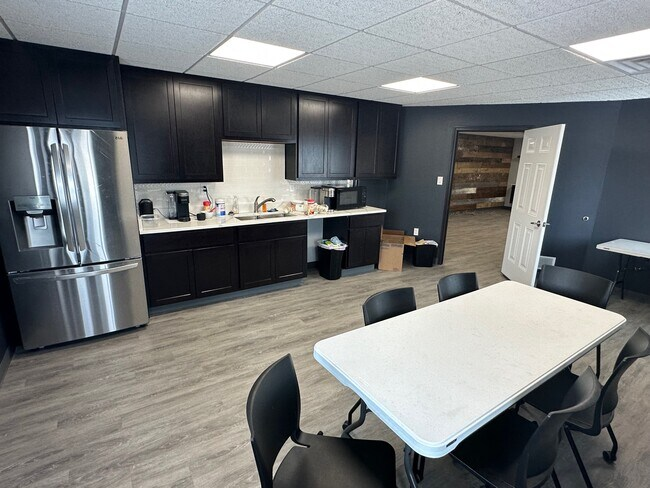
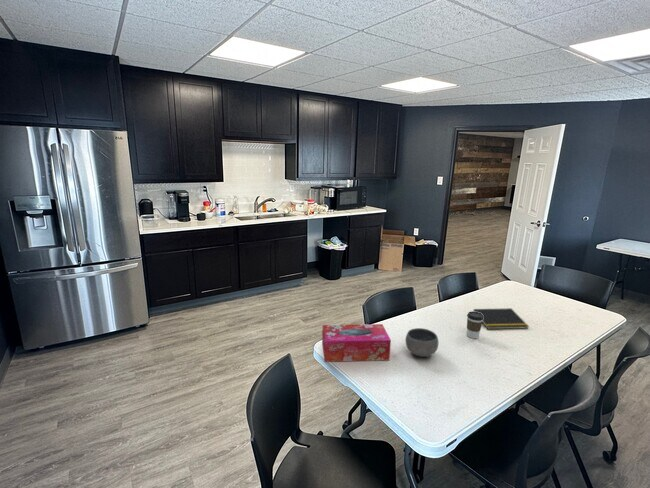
+ bowl [404,327,439,358]
+ notepad [472,307,530,330]
+ coffee cup [466,310,483,339]
+ tissue box [321,323,392,363]
